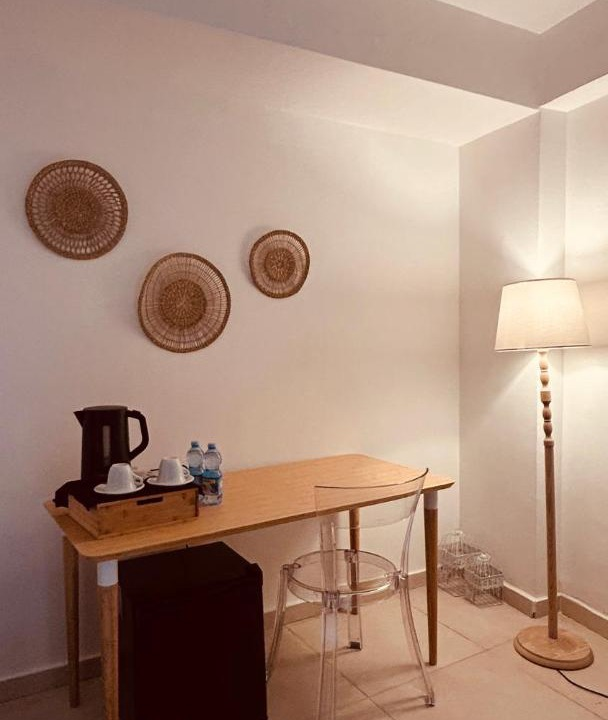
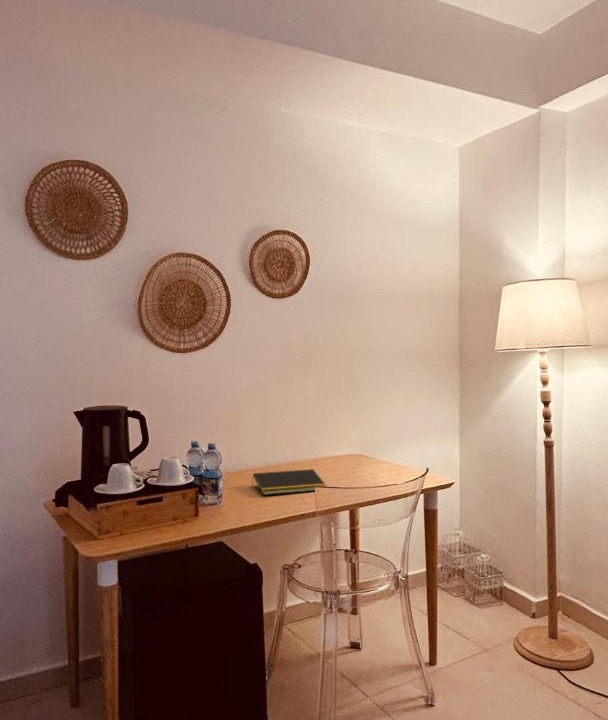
+ notepad [251,468,327,496]
